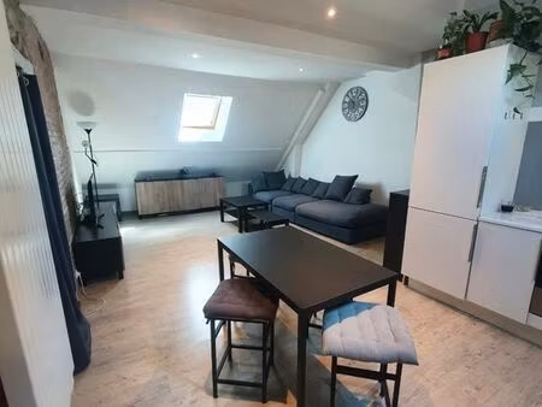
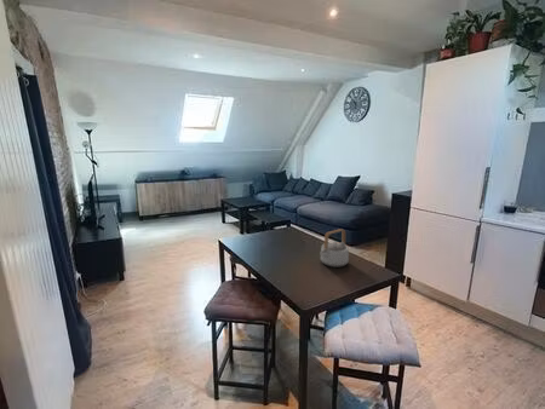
+ teapot [319,227,350,269]
